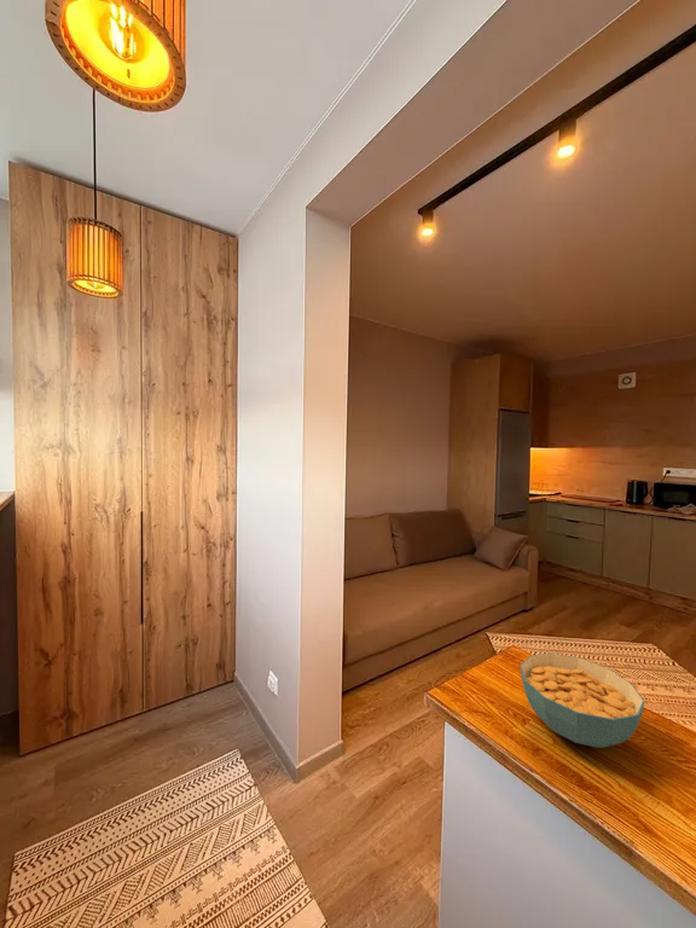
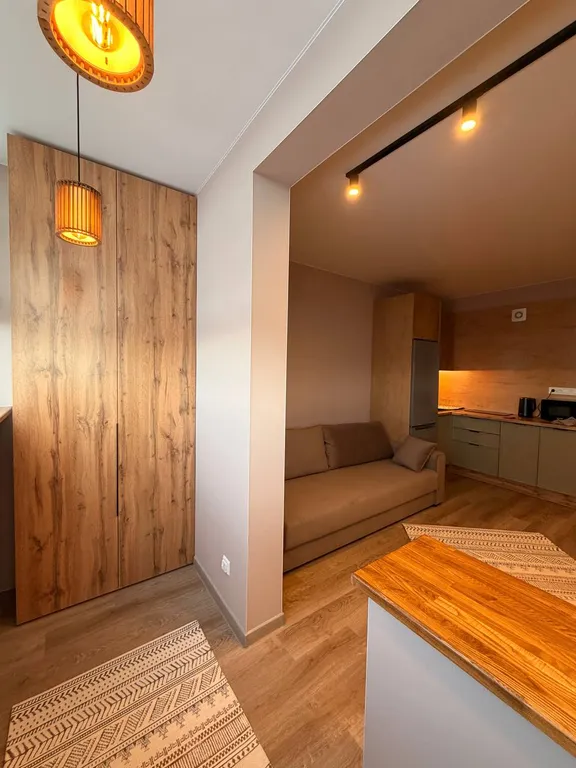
- cereal bowl [518,652,645,749]
